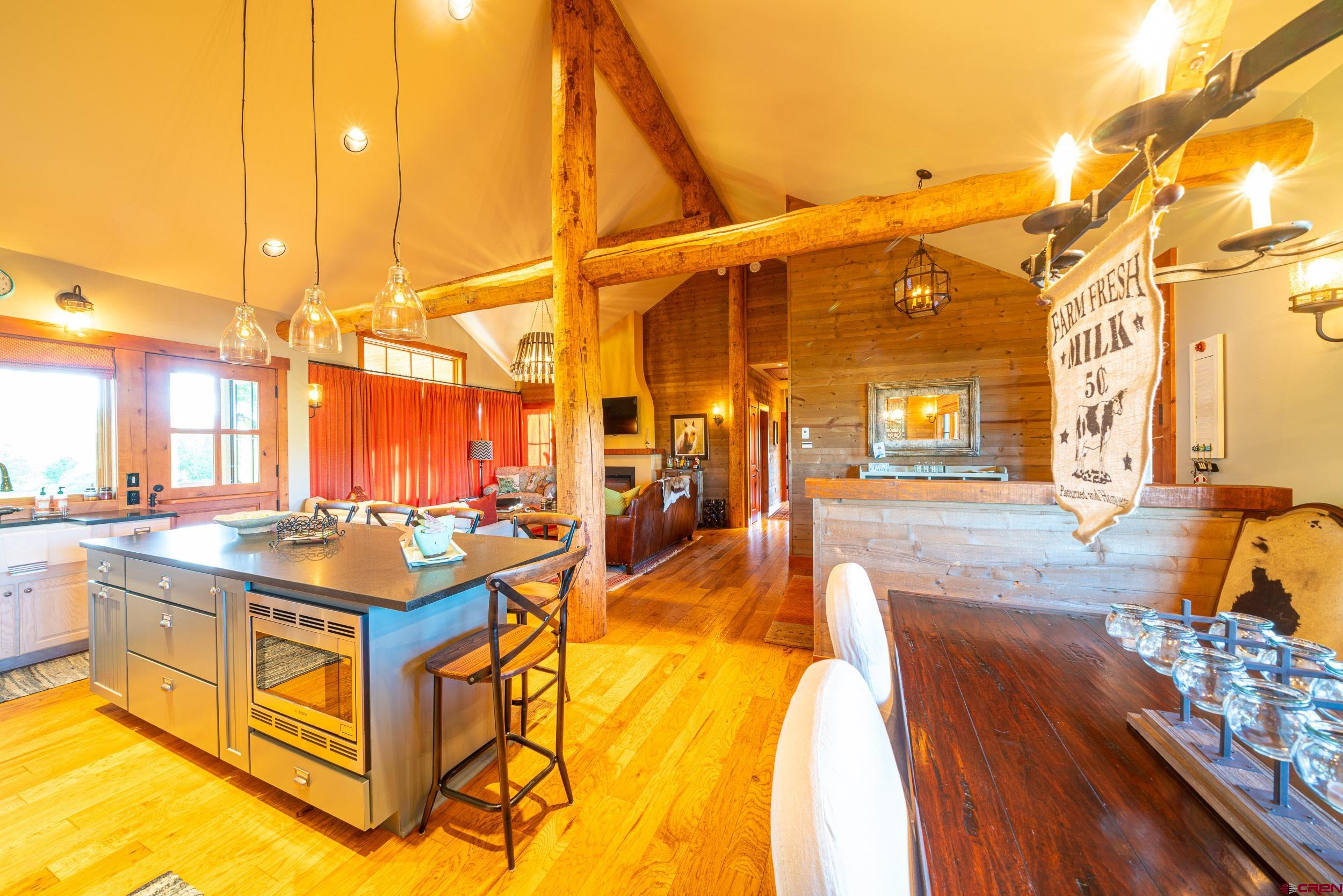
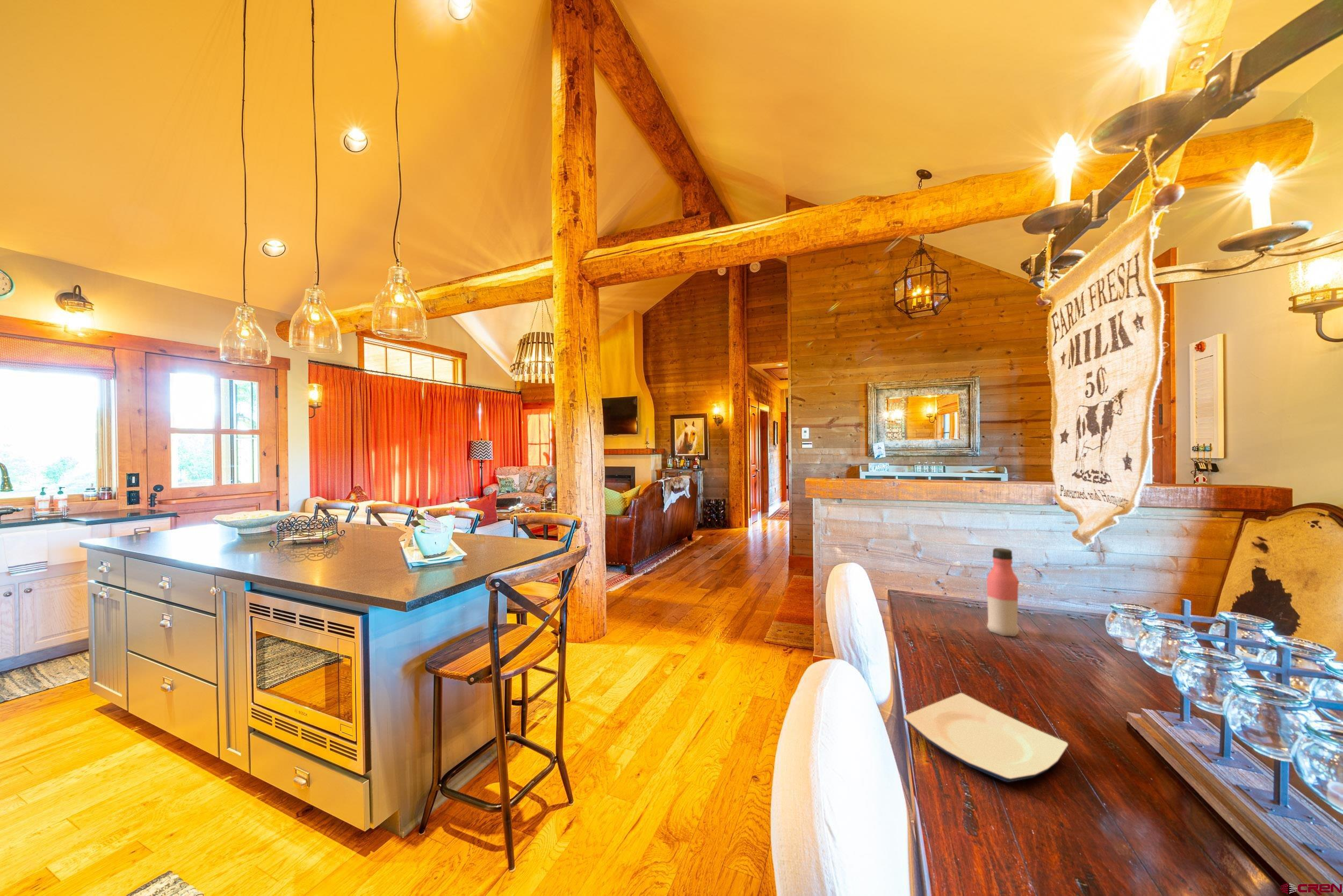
+ plate [903,692,1069,783]
+ water bottle [986,547,1019,637]
